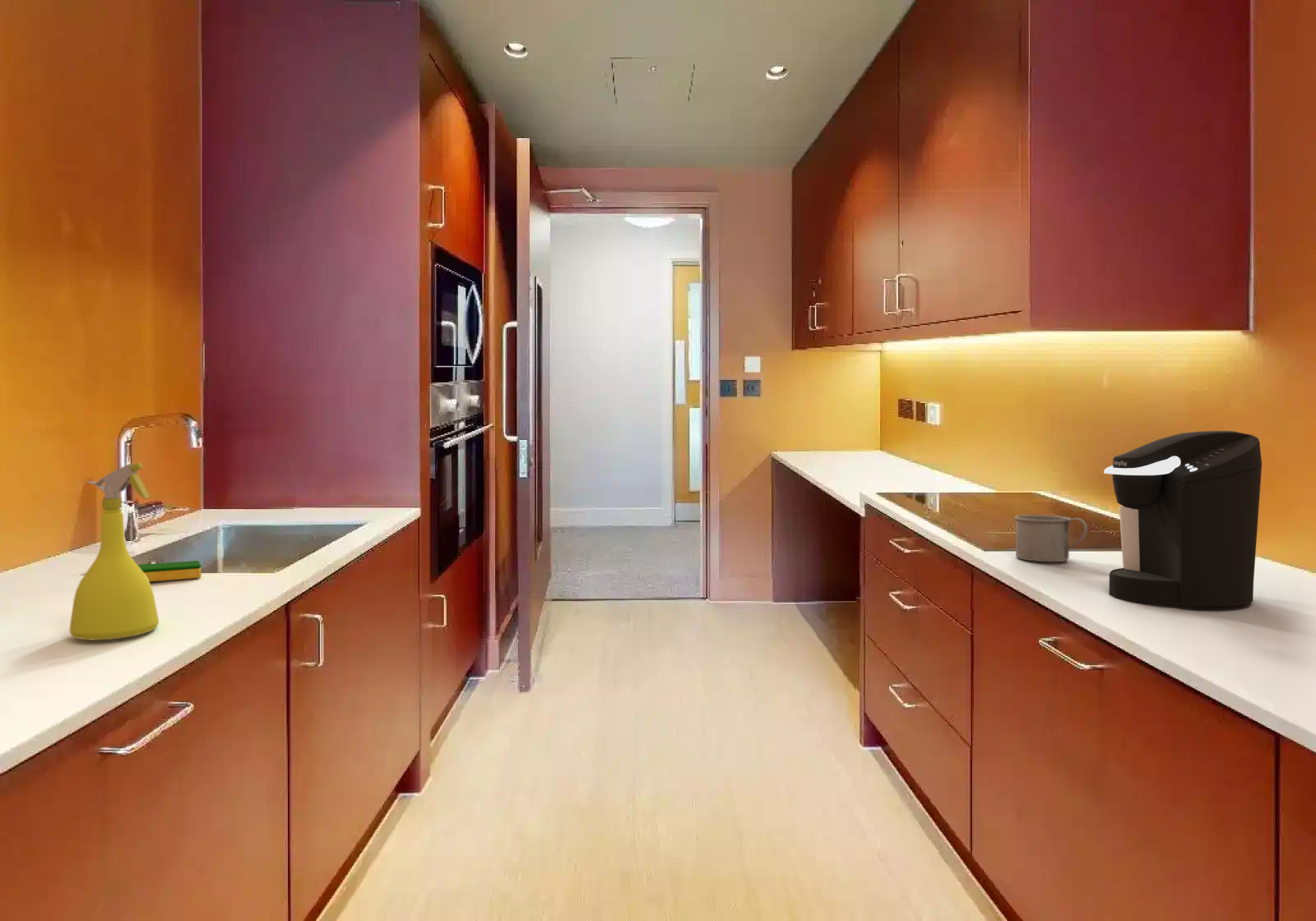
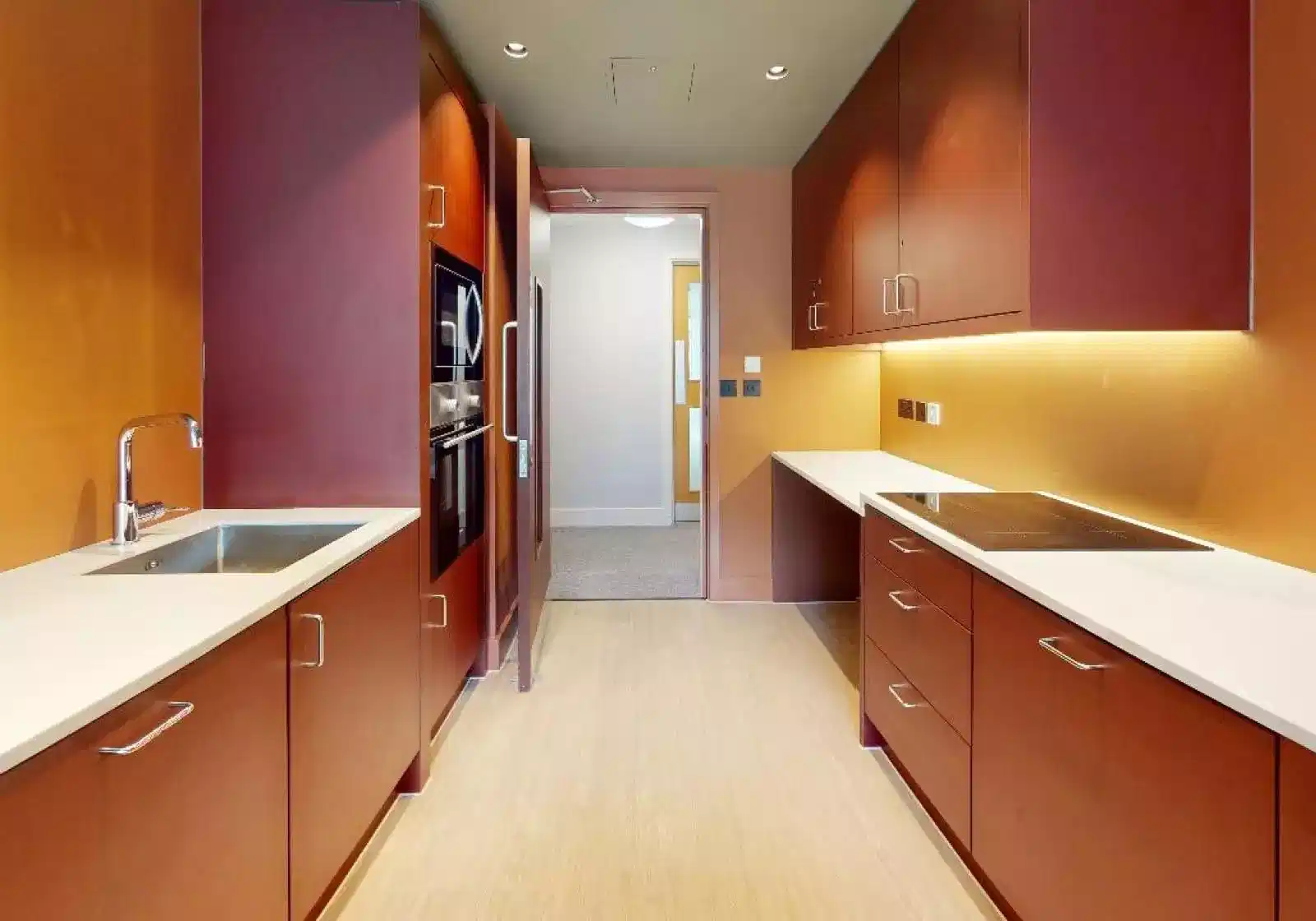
- spray bottle [69,461,160,641]
- coffee maker [1103,430,1263,607]
- mug [1013,514,1088,562]
- dish sponge [137,560,202,582]
